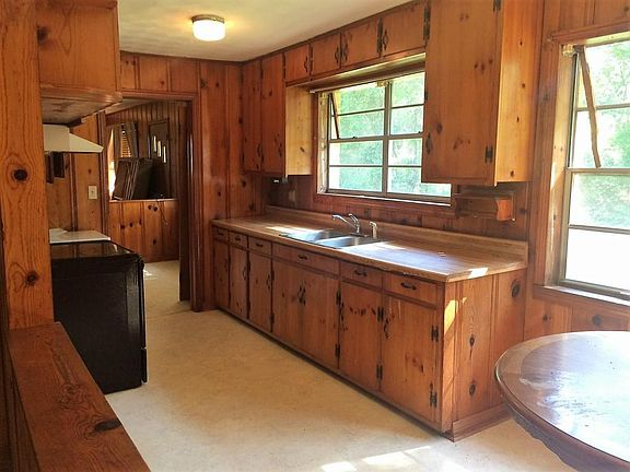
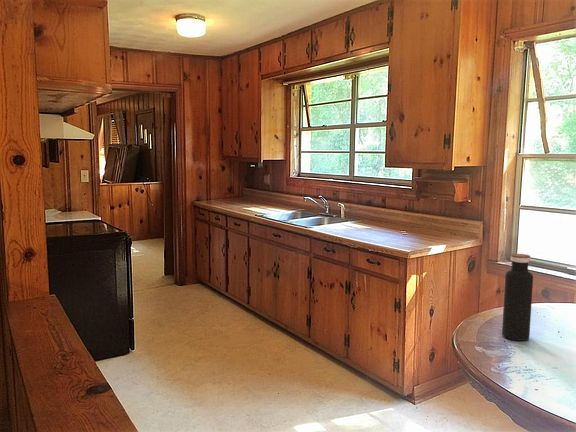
+ water bottle [501,253,534,342]
